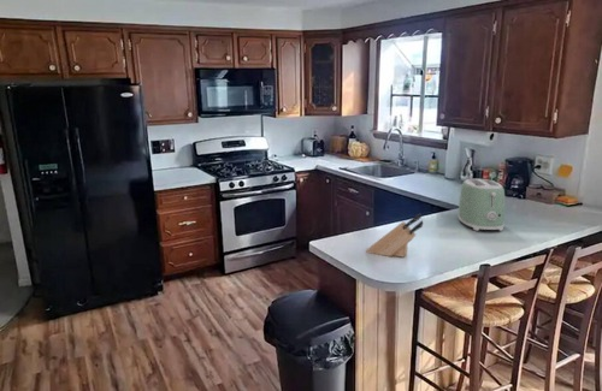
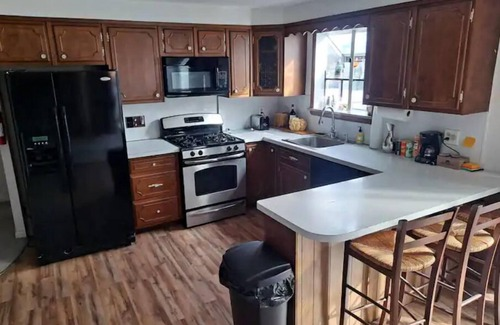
- toaster [456,178,506,232]
- knife block [365,213,424,259]
